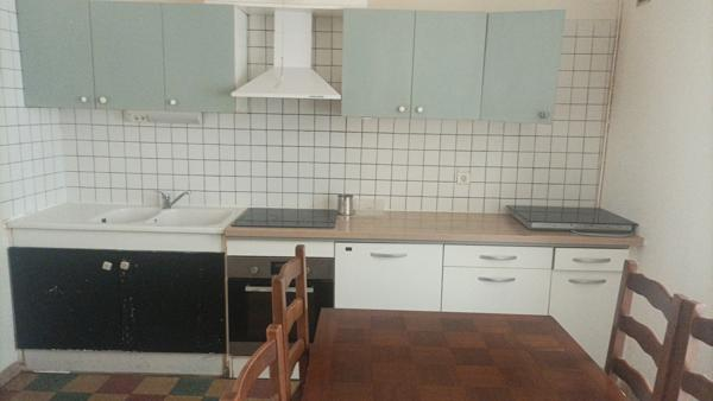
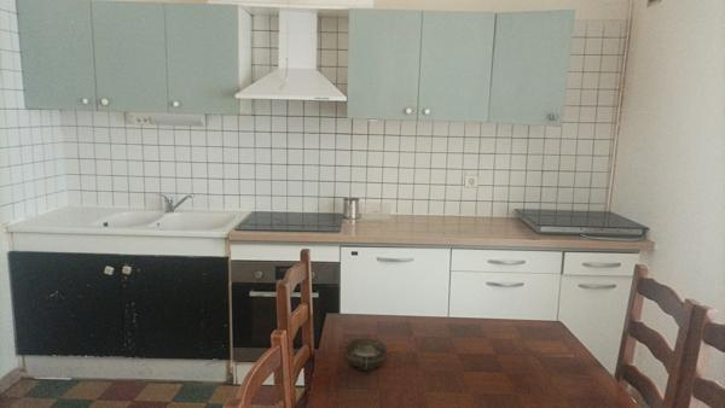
+ cup [344,338,387,372]
